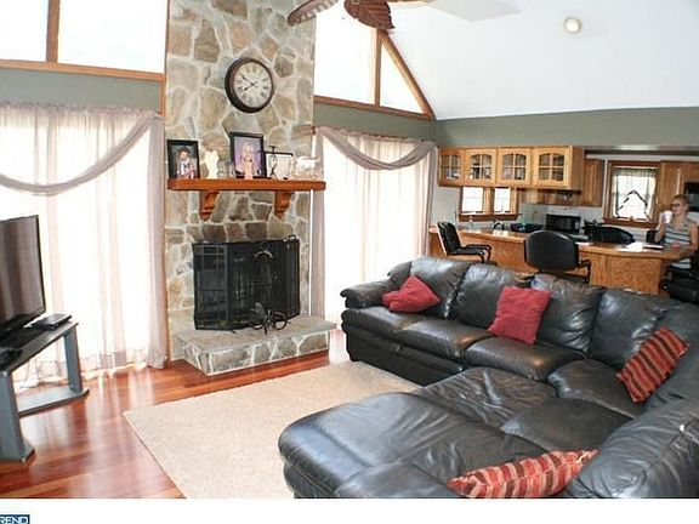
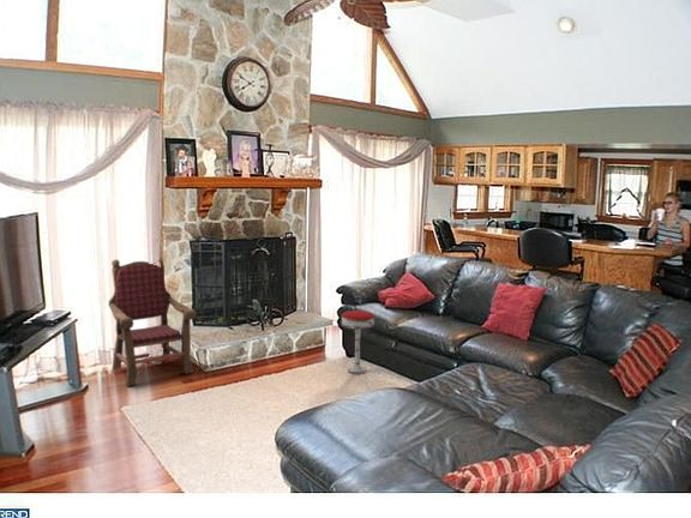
+ bar stool [341,309,375,375]
+ armchair [108,255,197,387]
